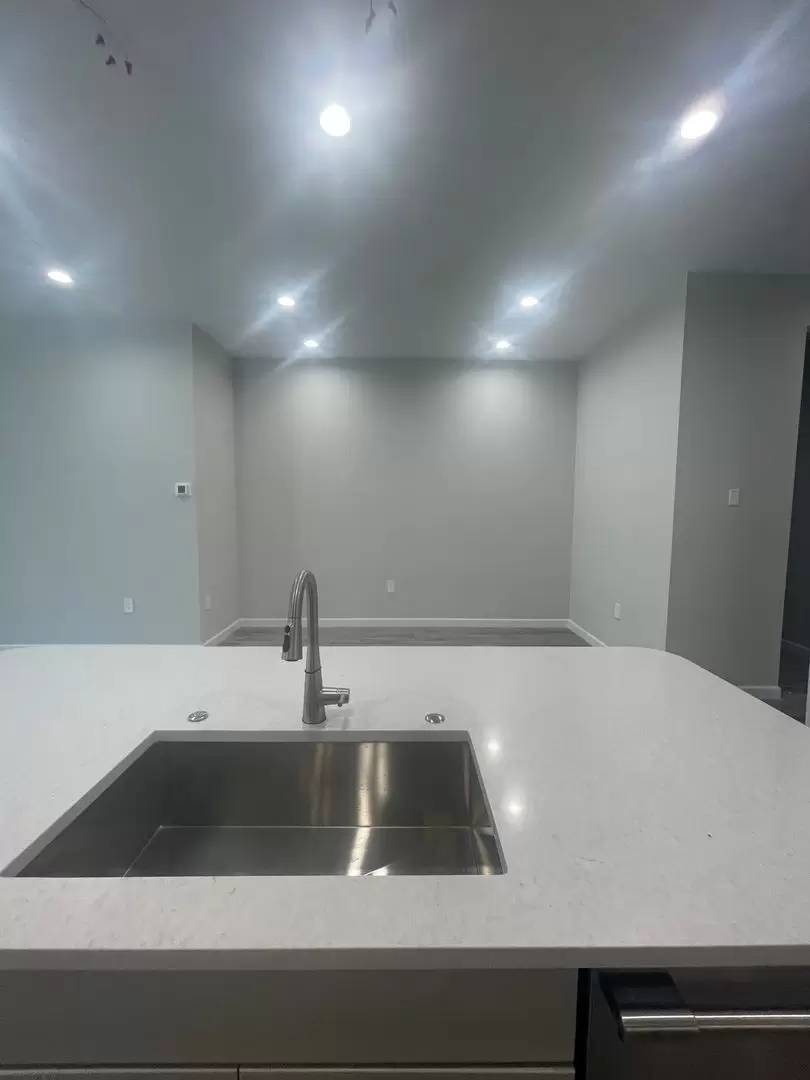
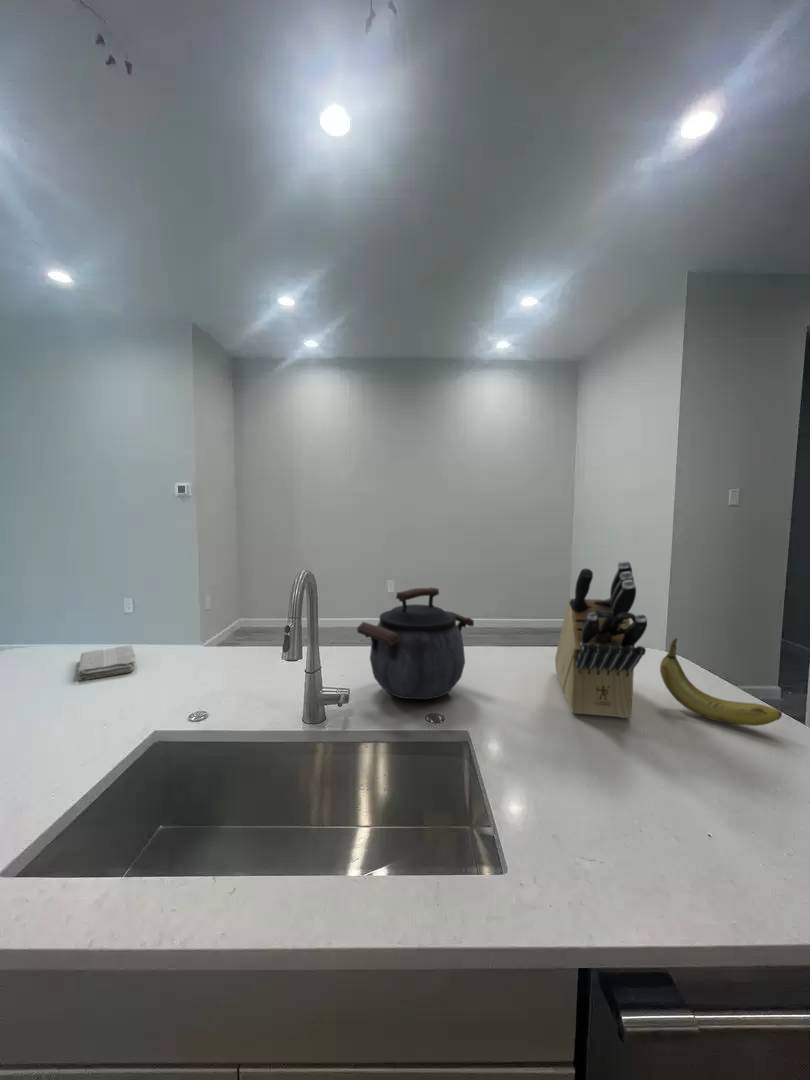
+ fruit [659,637,783,727]
+ knife block [554,560,648,719]
+ kettle [356,586,475,700]
+ washcloth [77,644,136,682]
